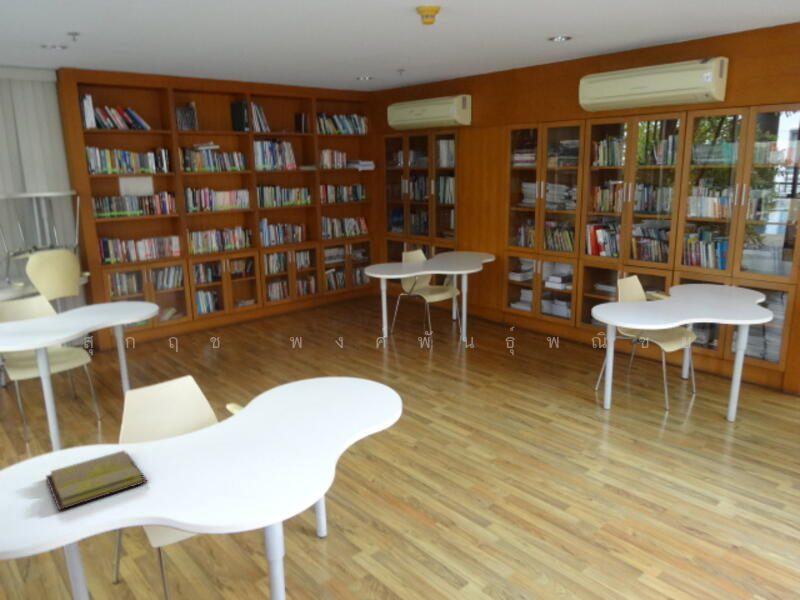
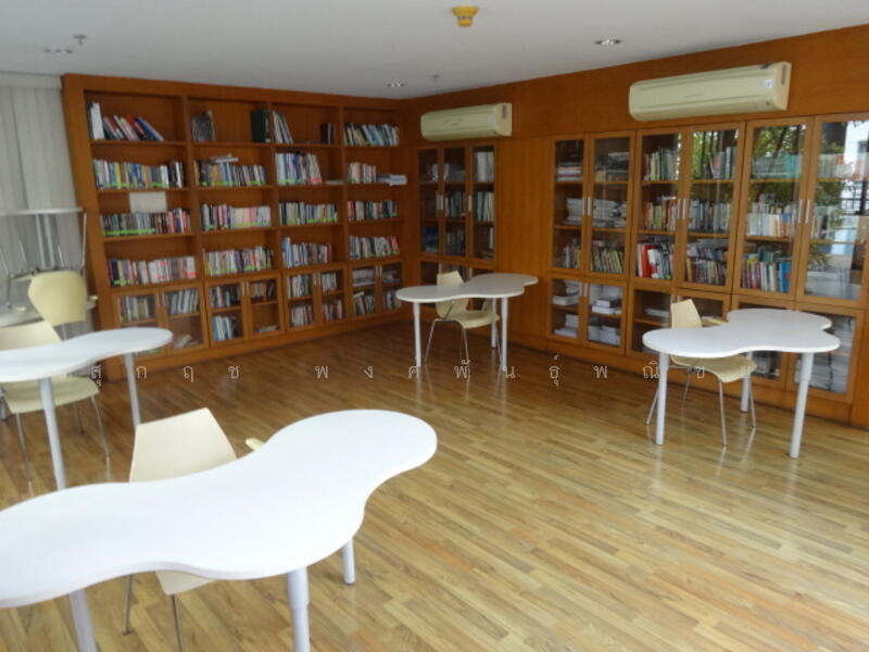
- diary [45,449,149,511]
